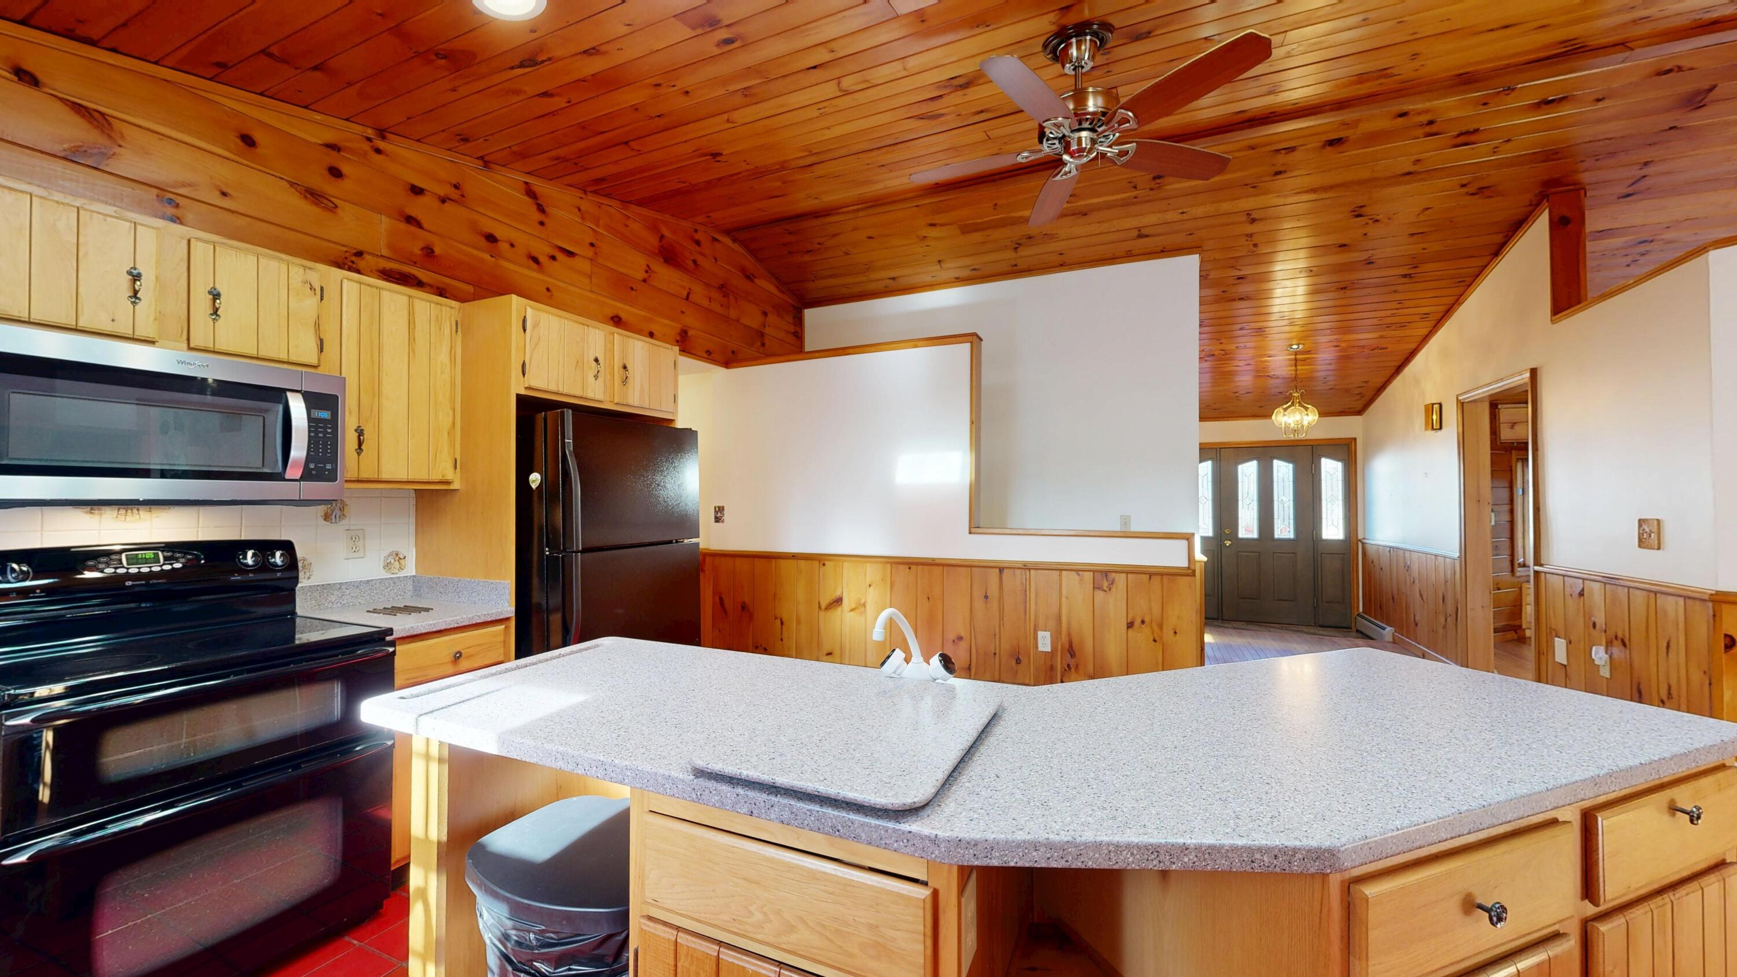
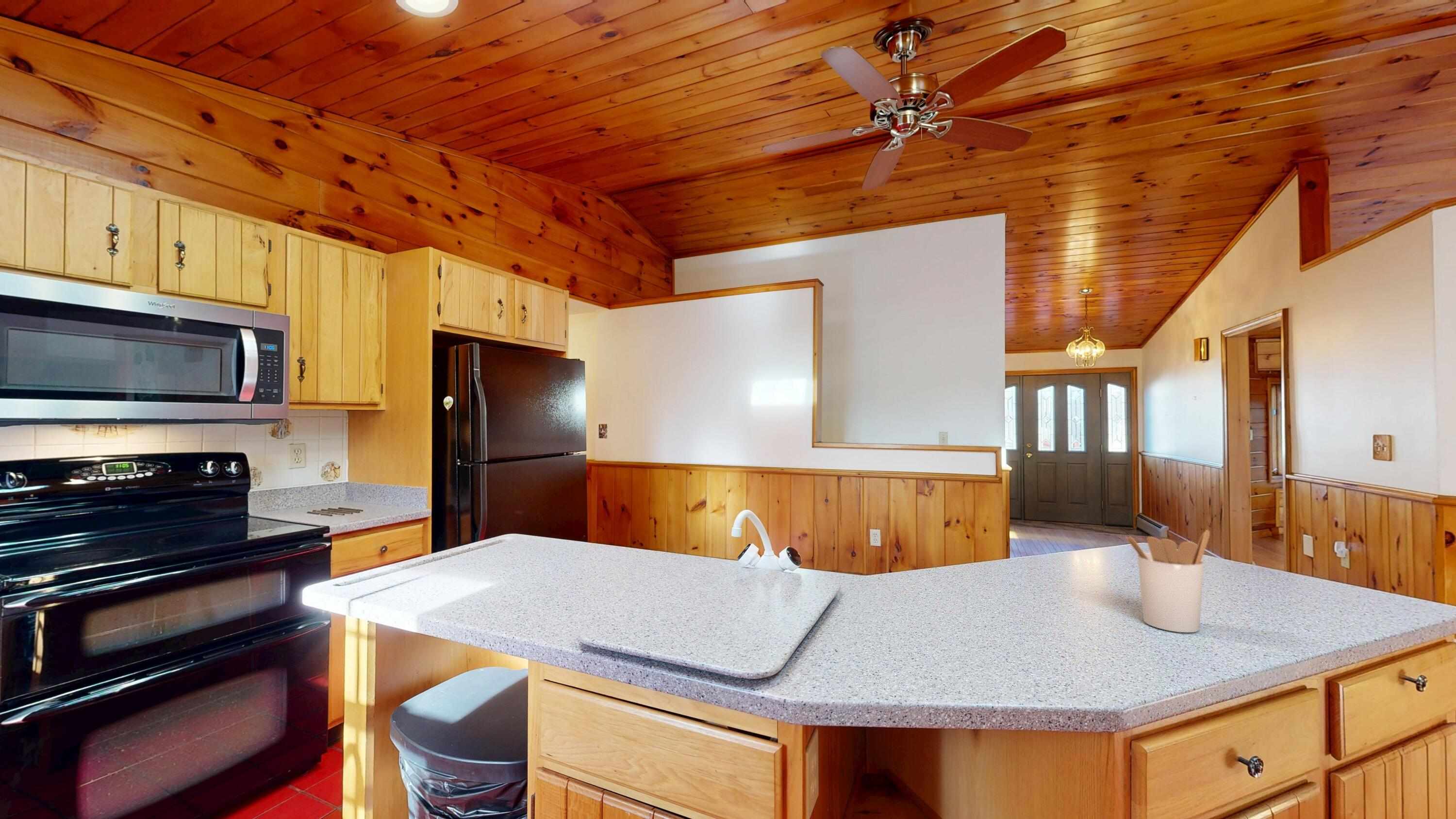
+ utensil holder [1125,529,1210,633]
